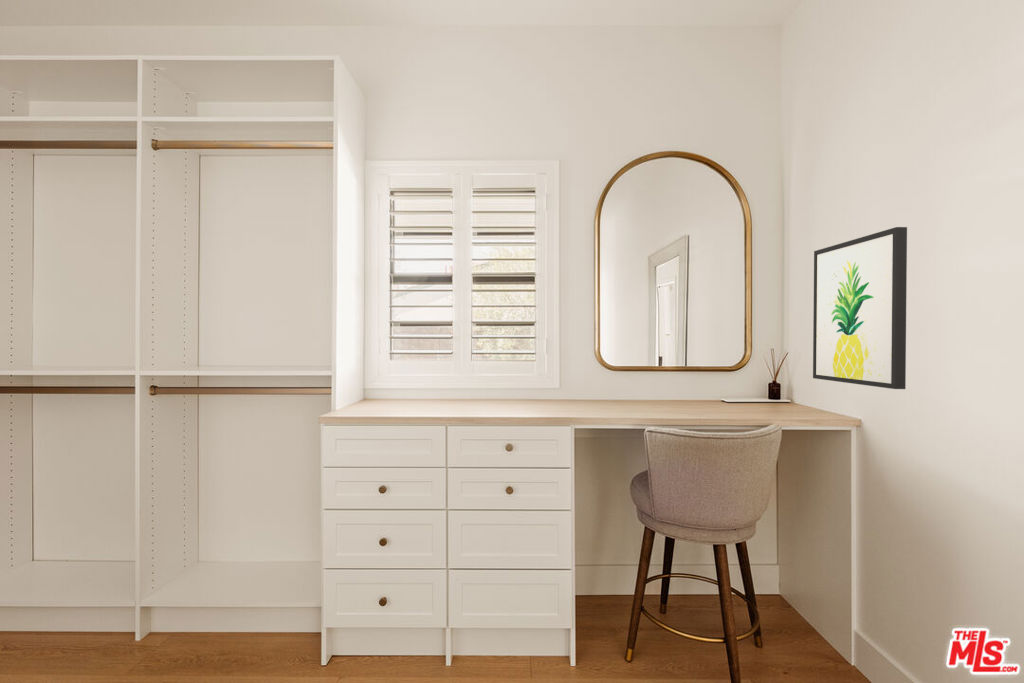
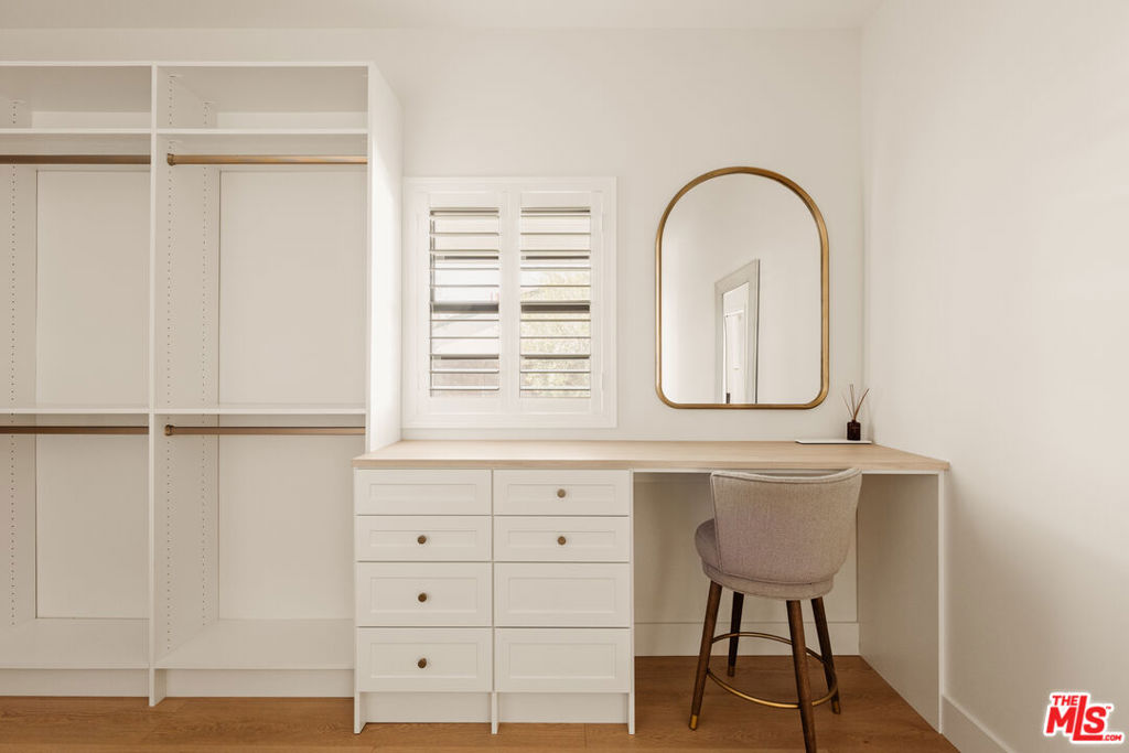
- wall art [812,226,908,390]
